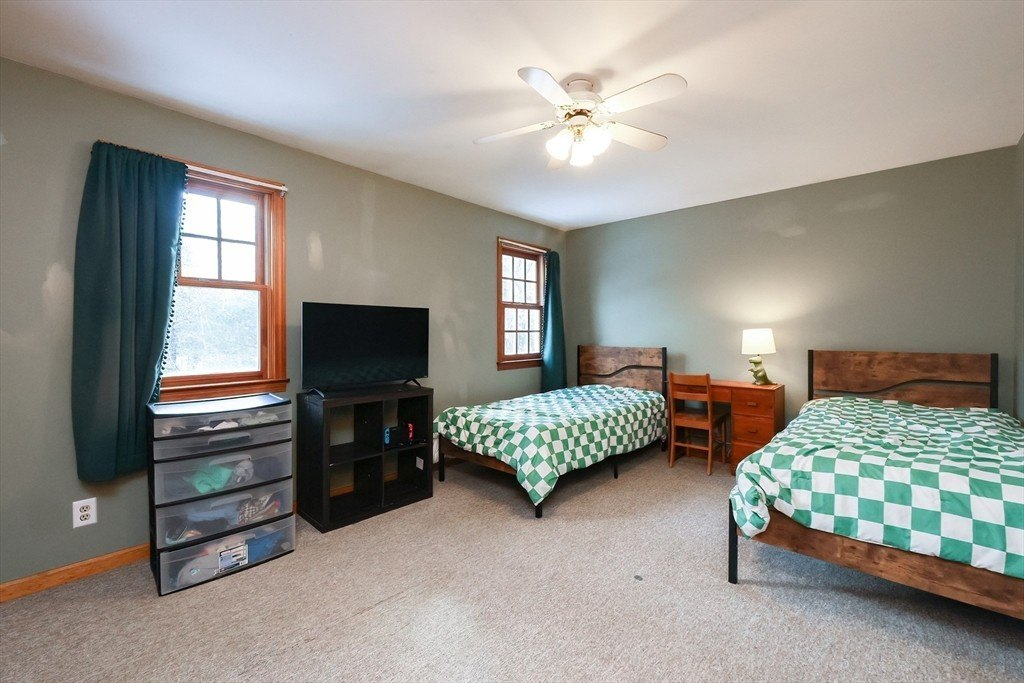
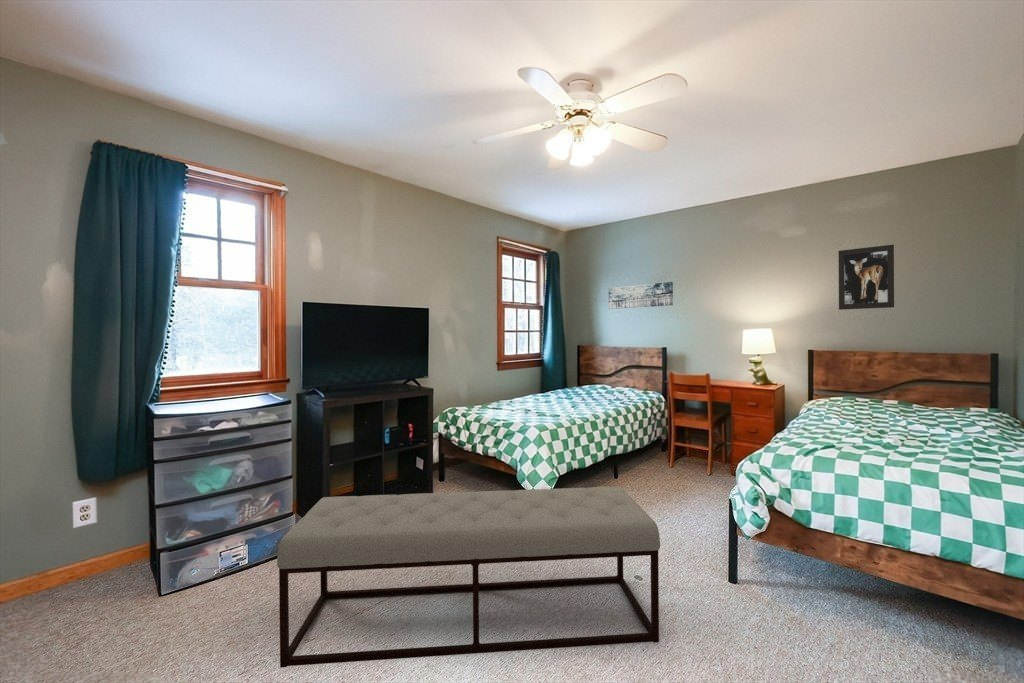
+ wall art [837,244,895,311]
+ bench [276,485,661,668]
+ wall art [607,281,674,310]
